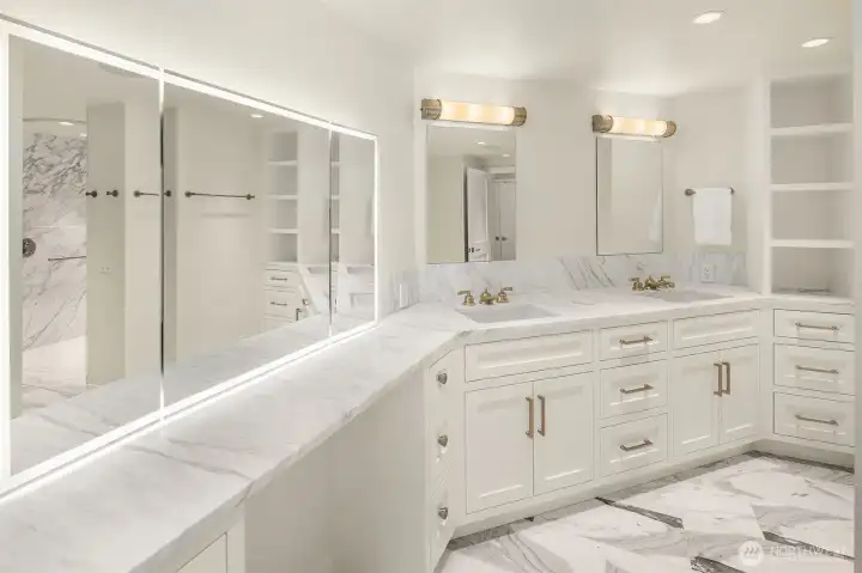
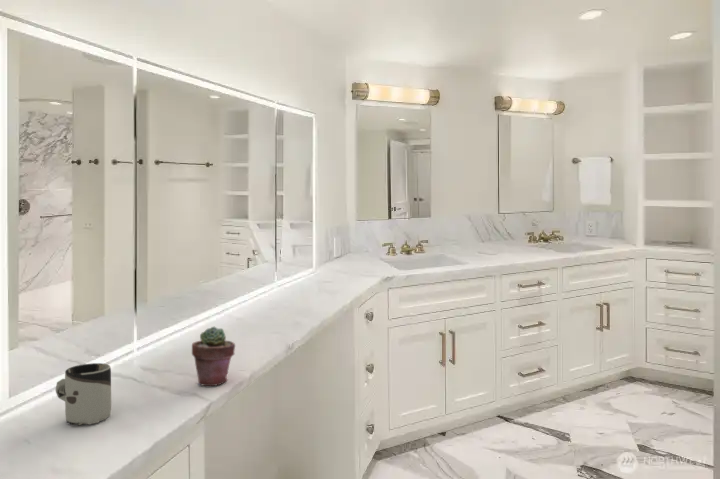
+ cup [55,362,112,426]
+ potted succulent [191,326,236,387]
